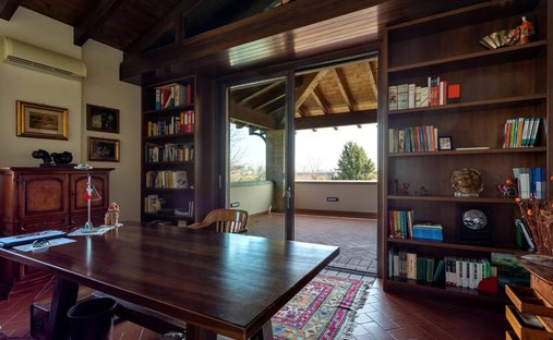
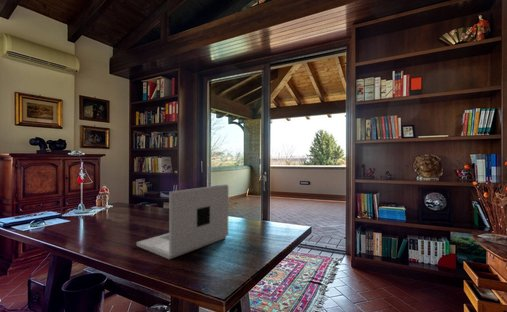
+ laptop [135,184,229,260]
